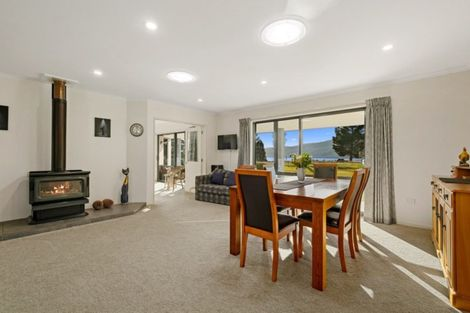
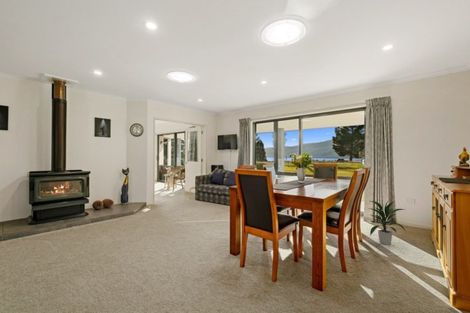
+ indoor plant [367,199,407,246]
